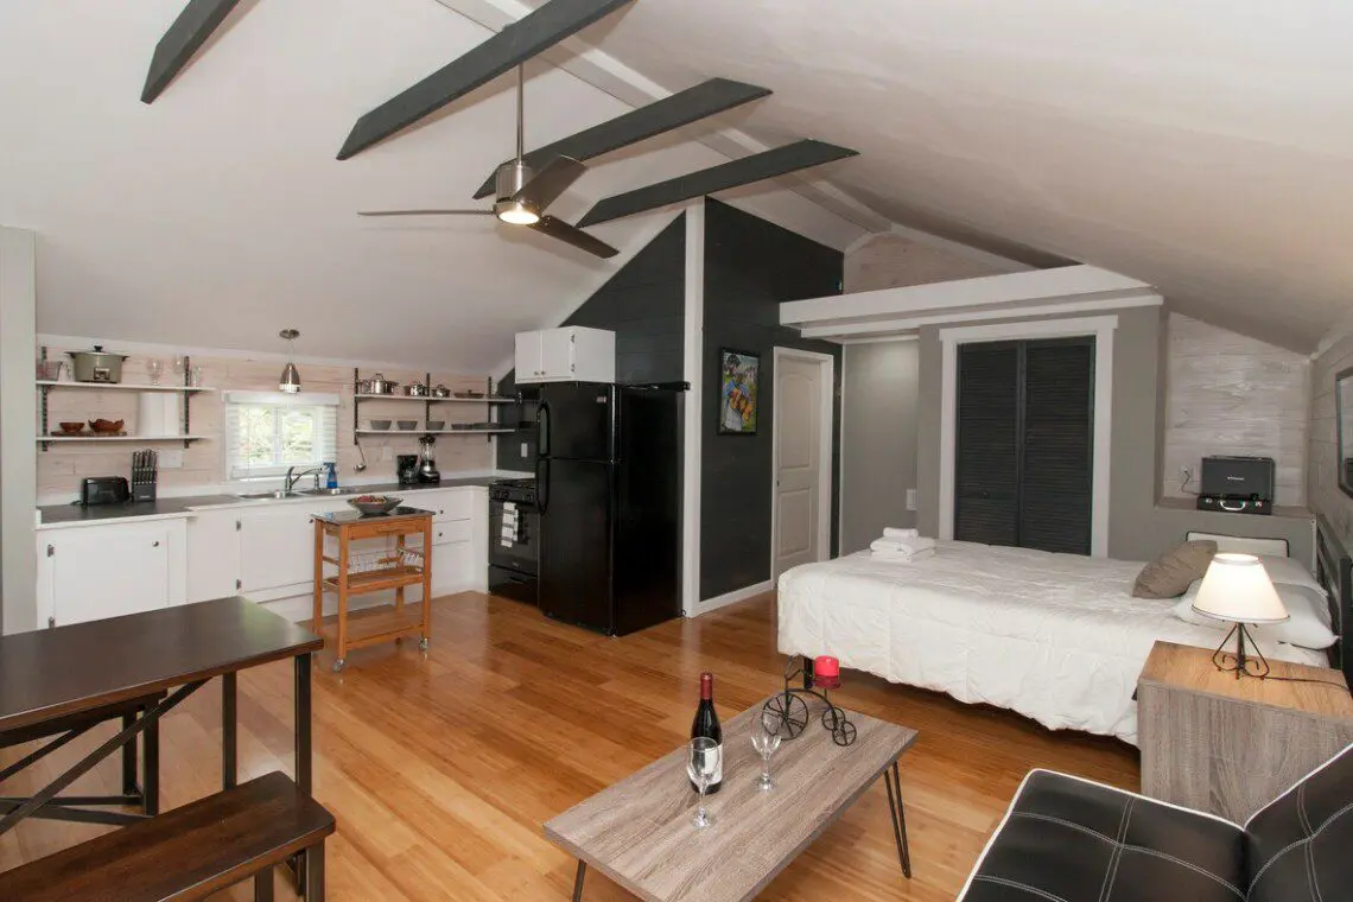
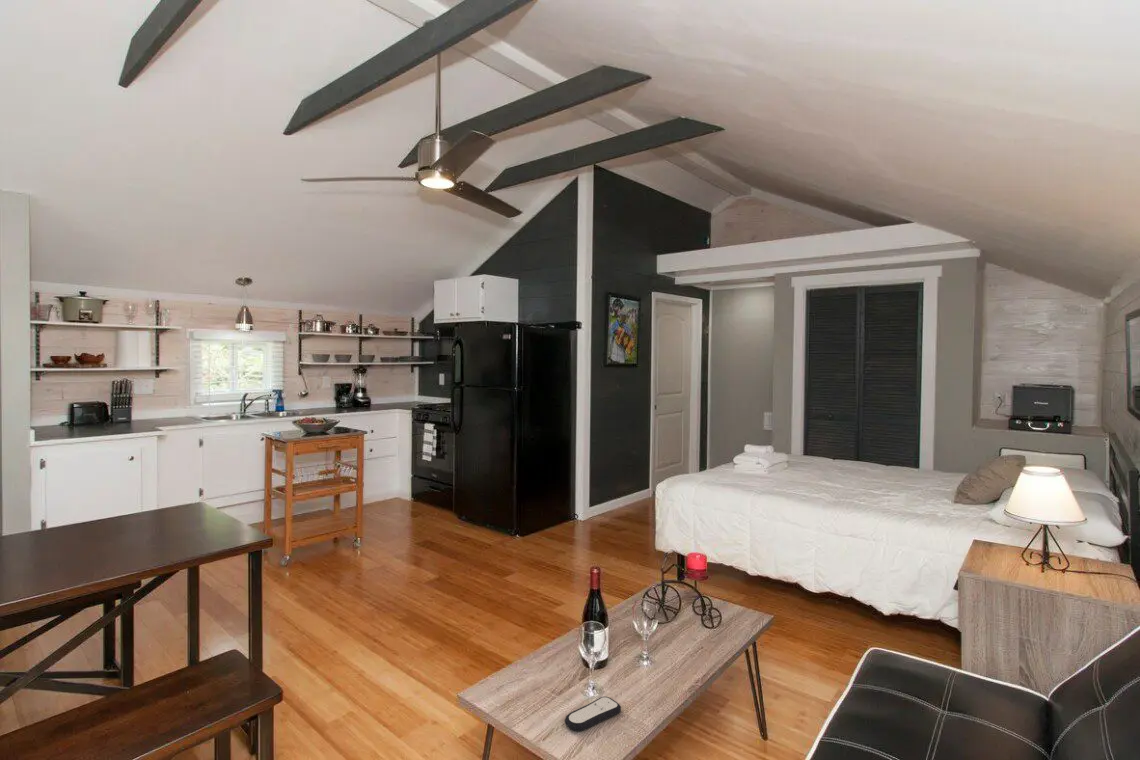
+ remote control [564,696,622,732]
